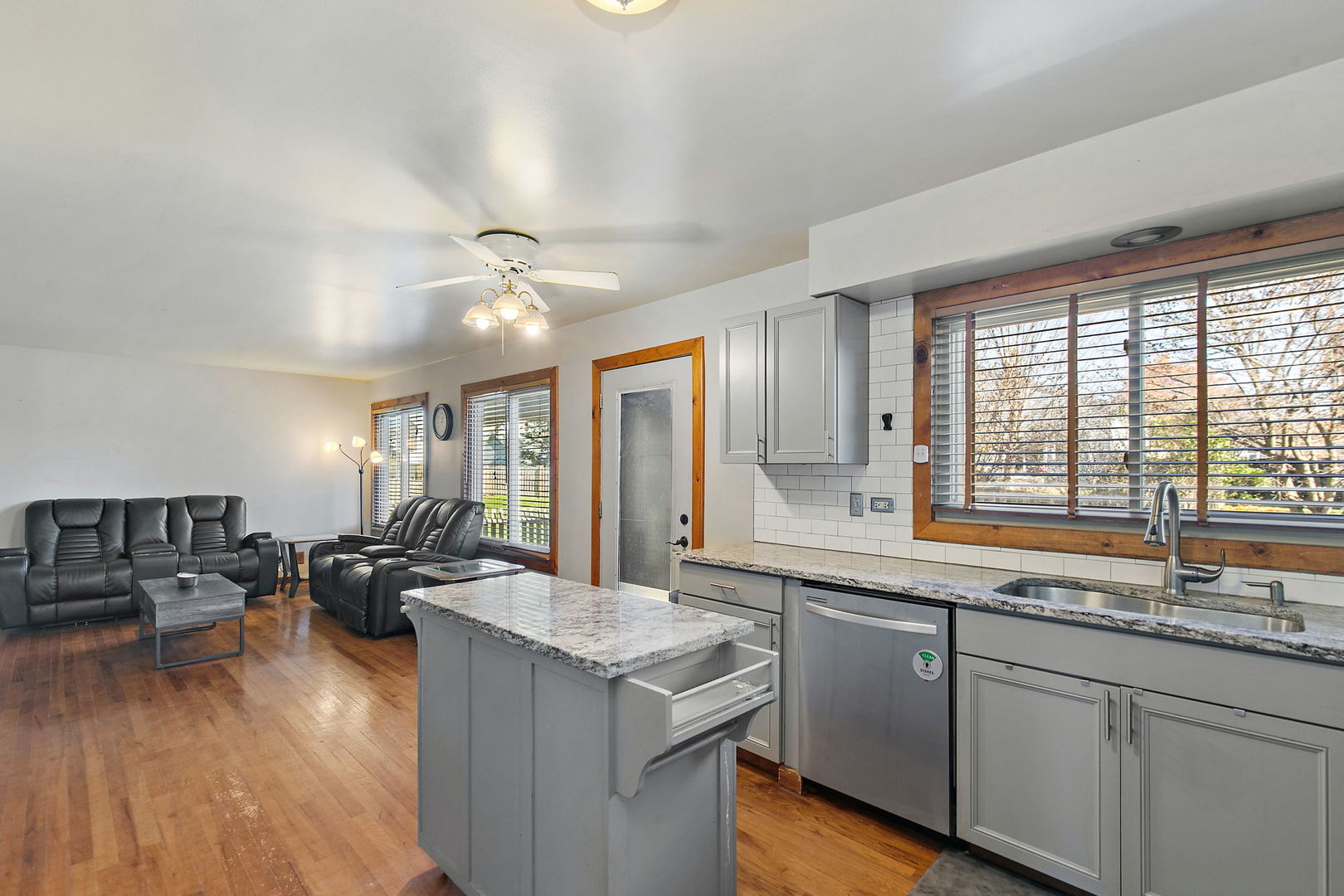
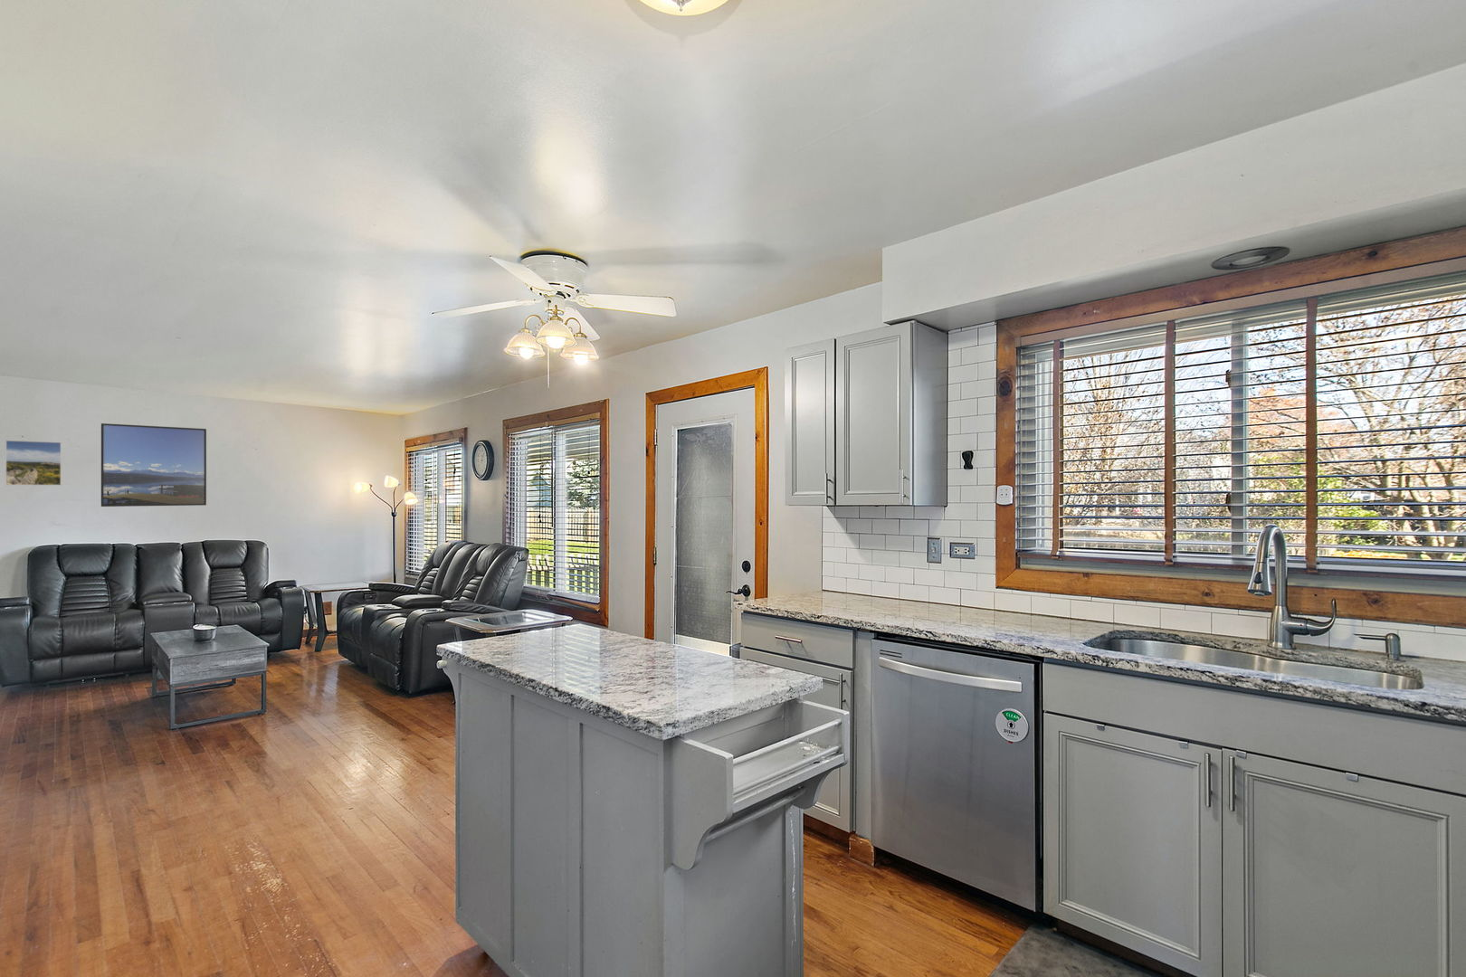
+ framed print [100,422,207,507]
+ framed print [4,439,61,486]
